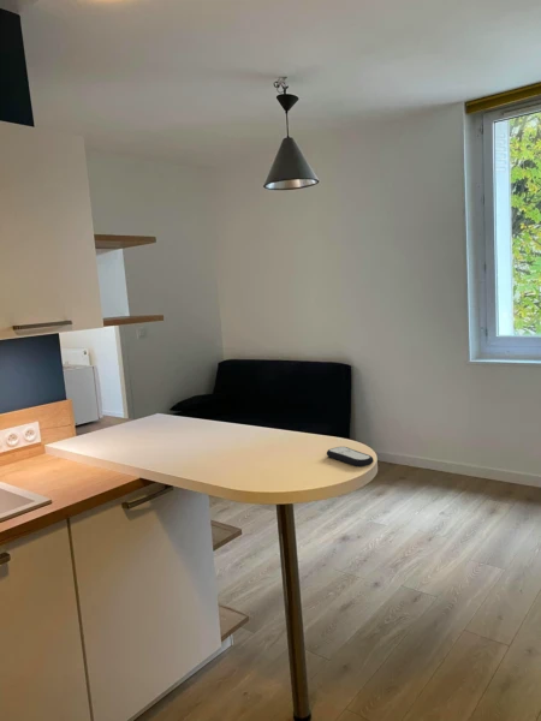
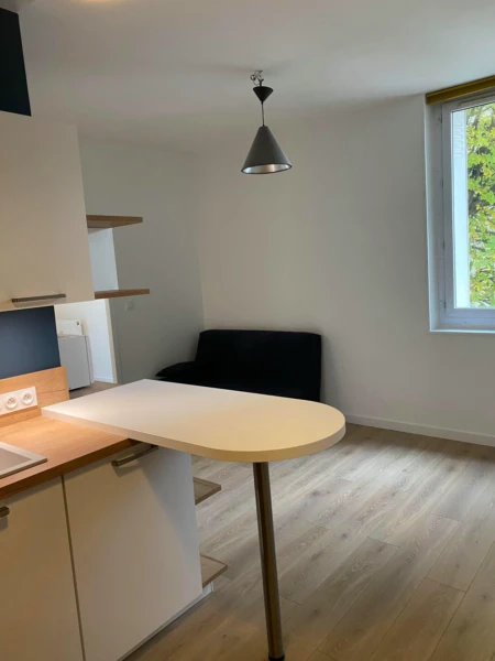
- remote control [326,446,375,467]
